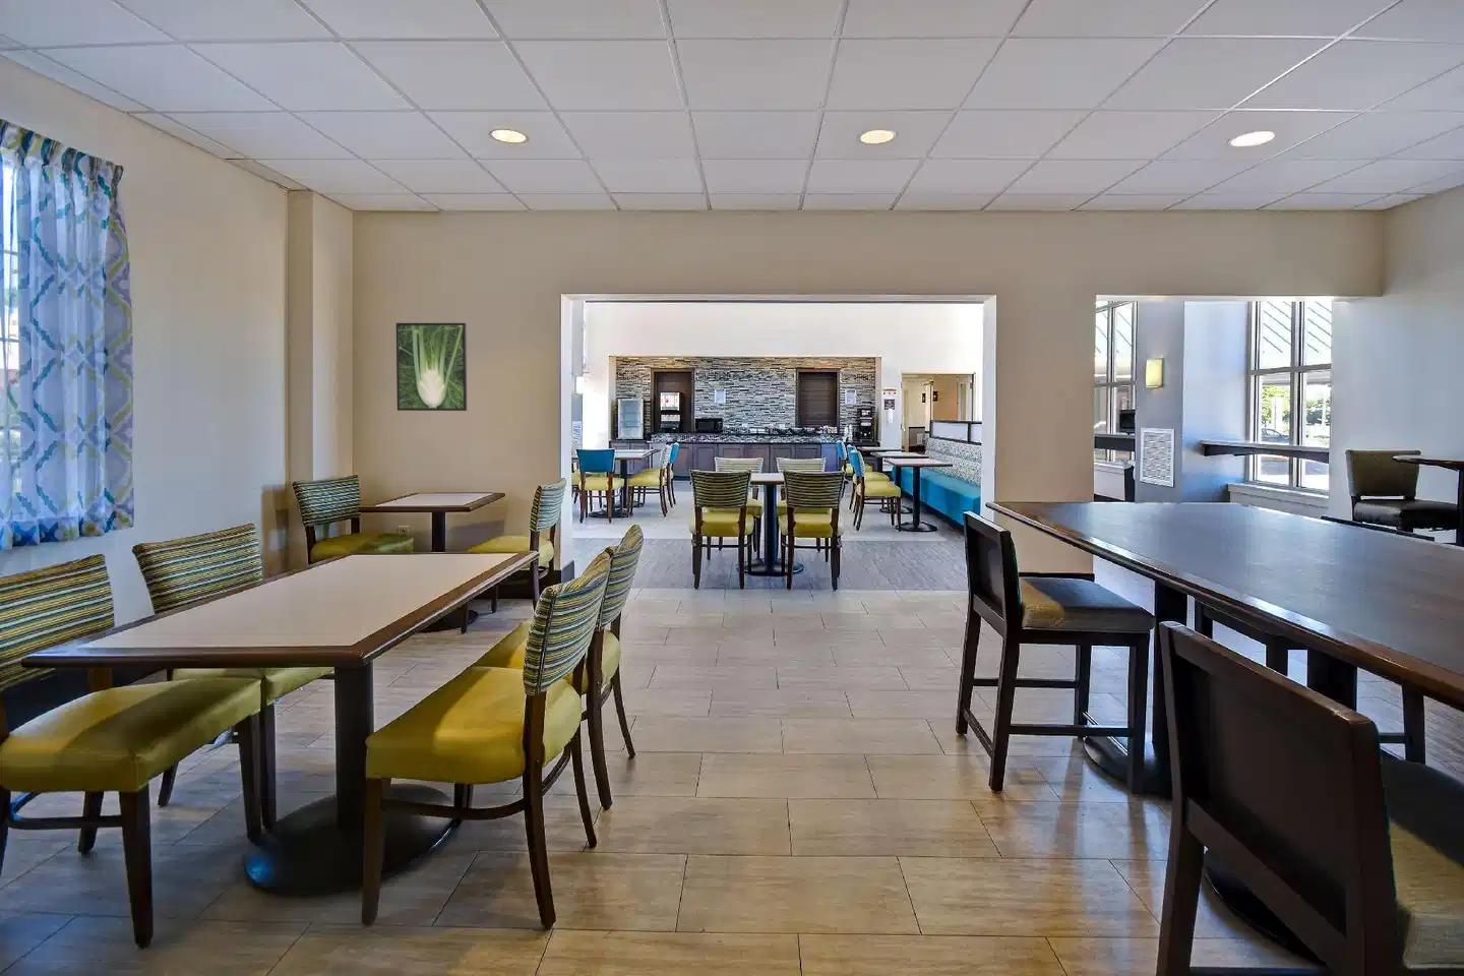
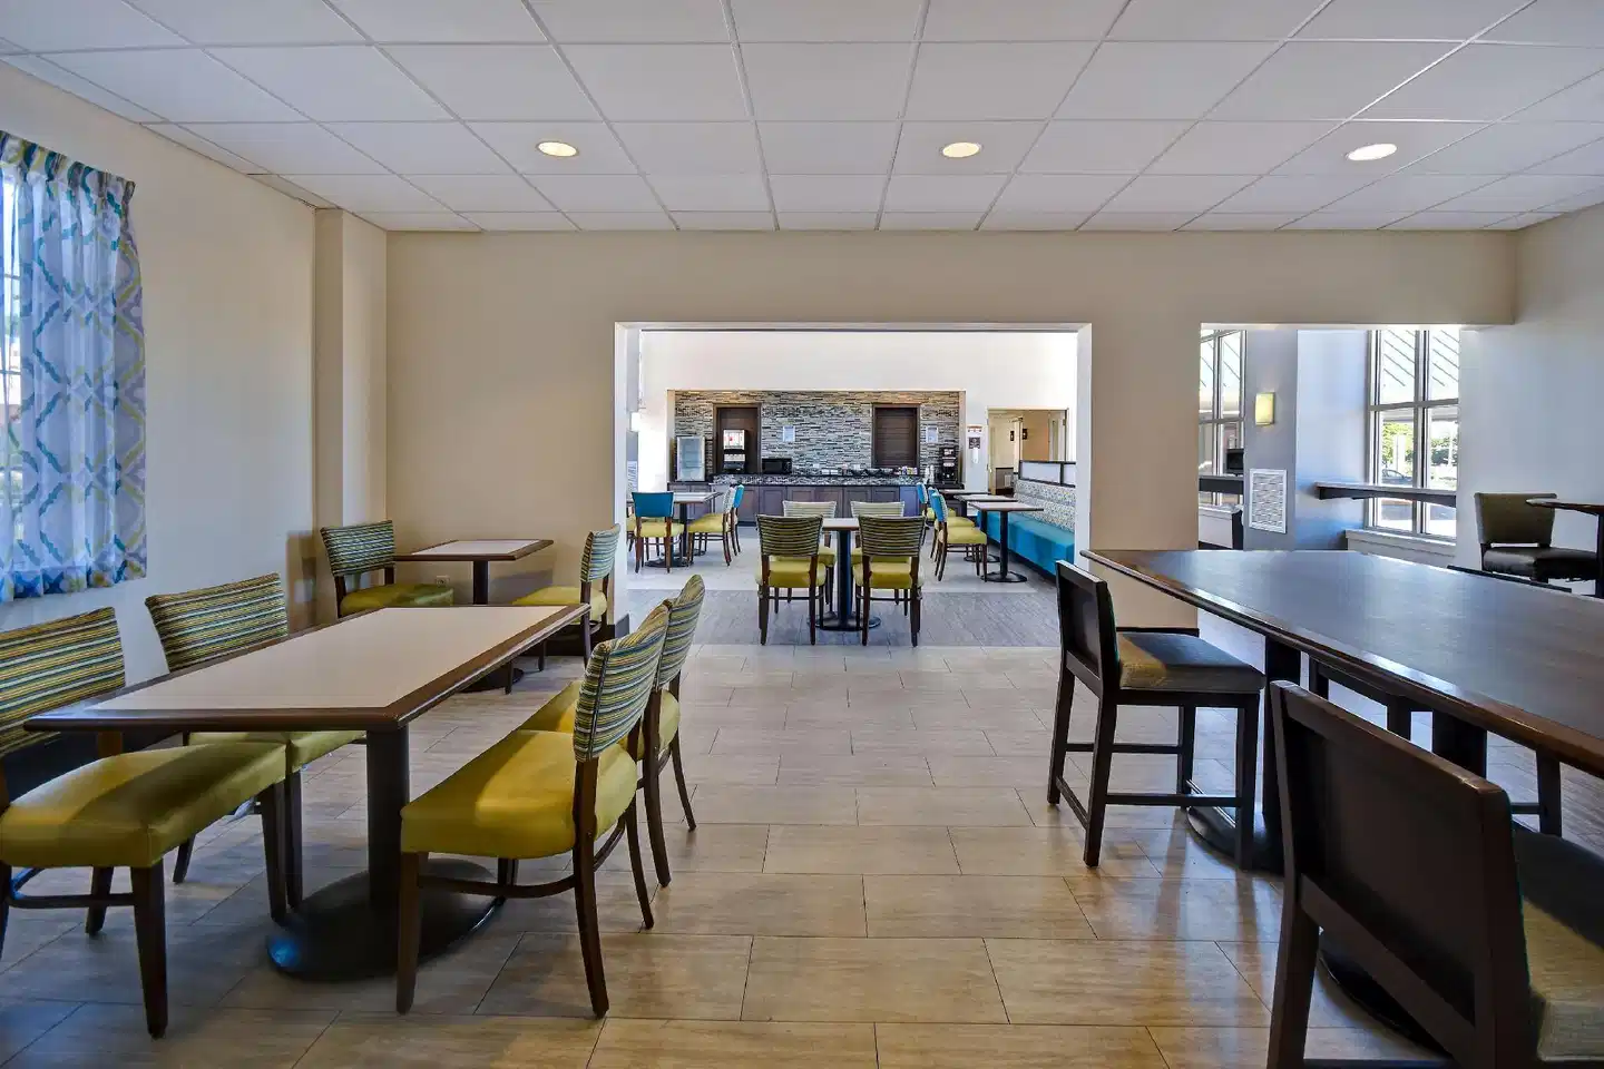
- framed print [395,322,467,412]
